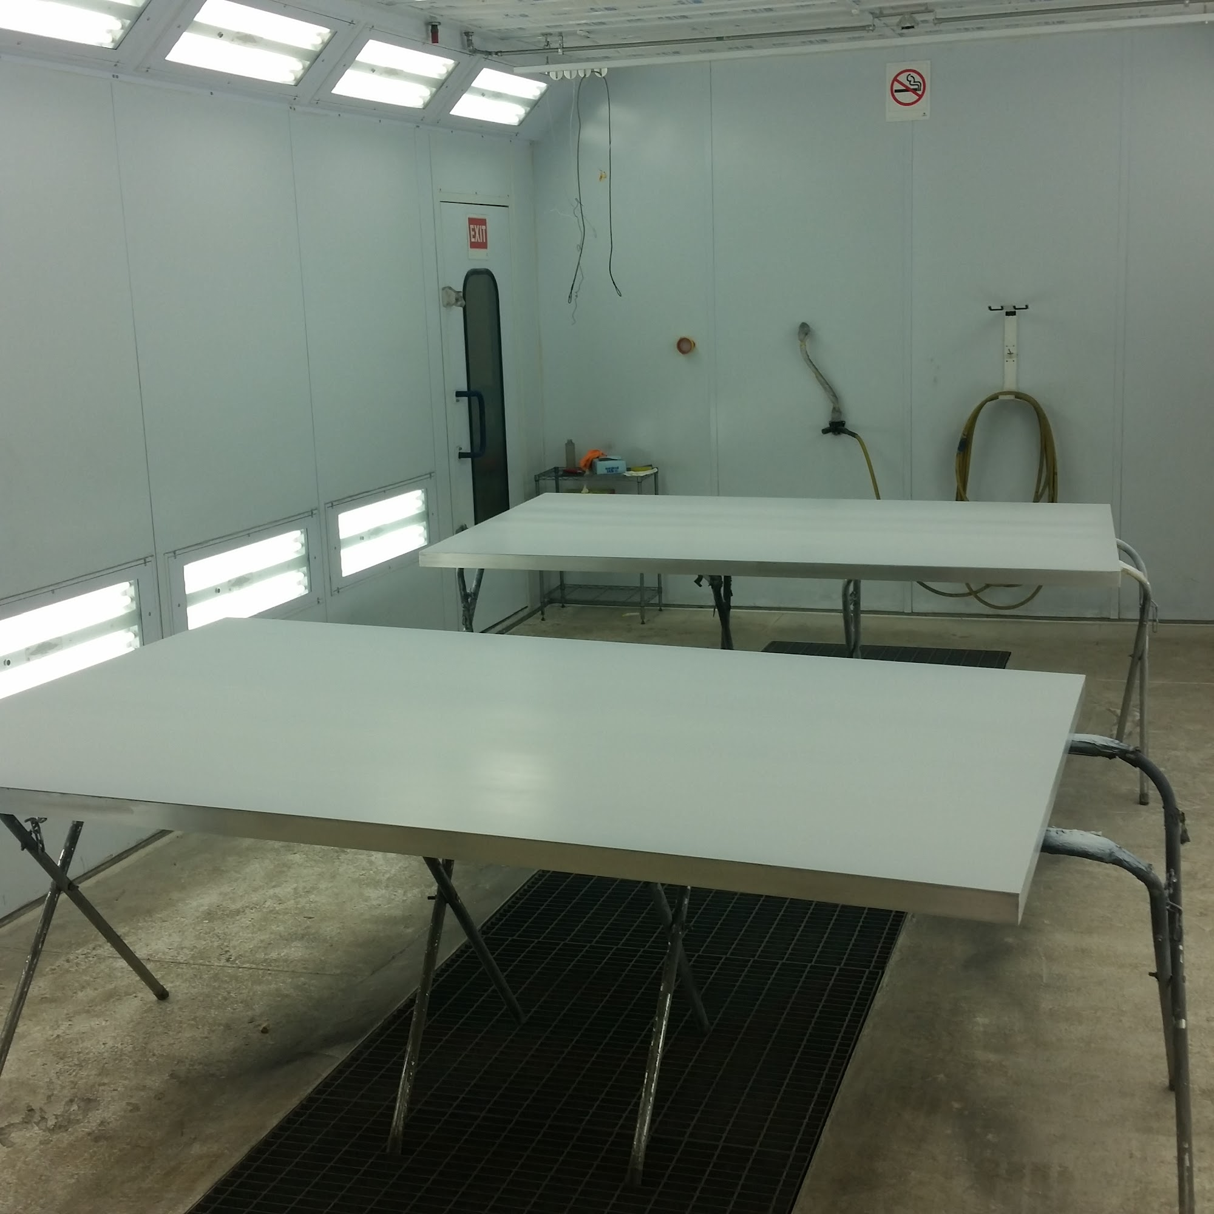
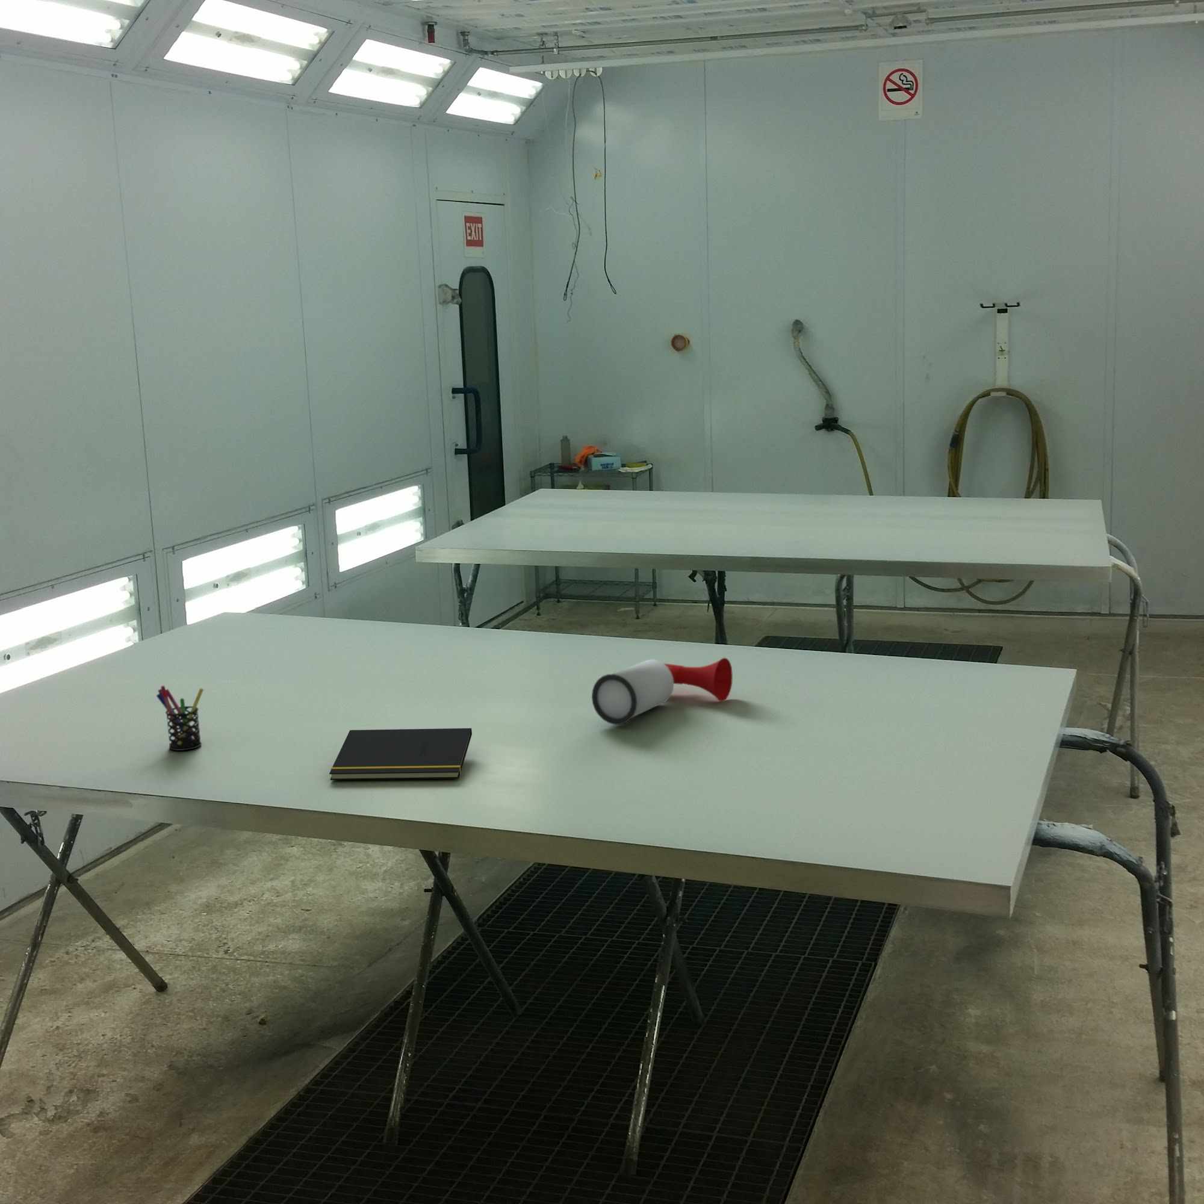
+ notepad [329,728,473,781]
+ pen holder [155,685,204,751]
+ air horn [591,657,733,725]
